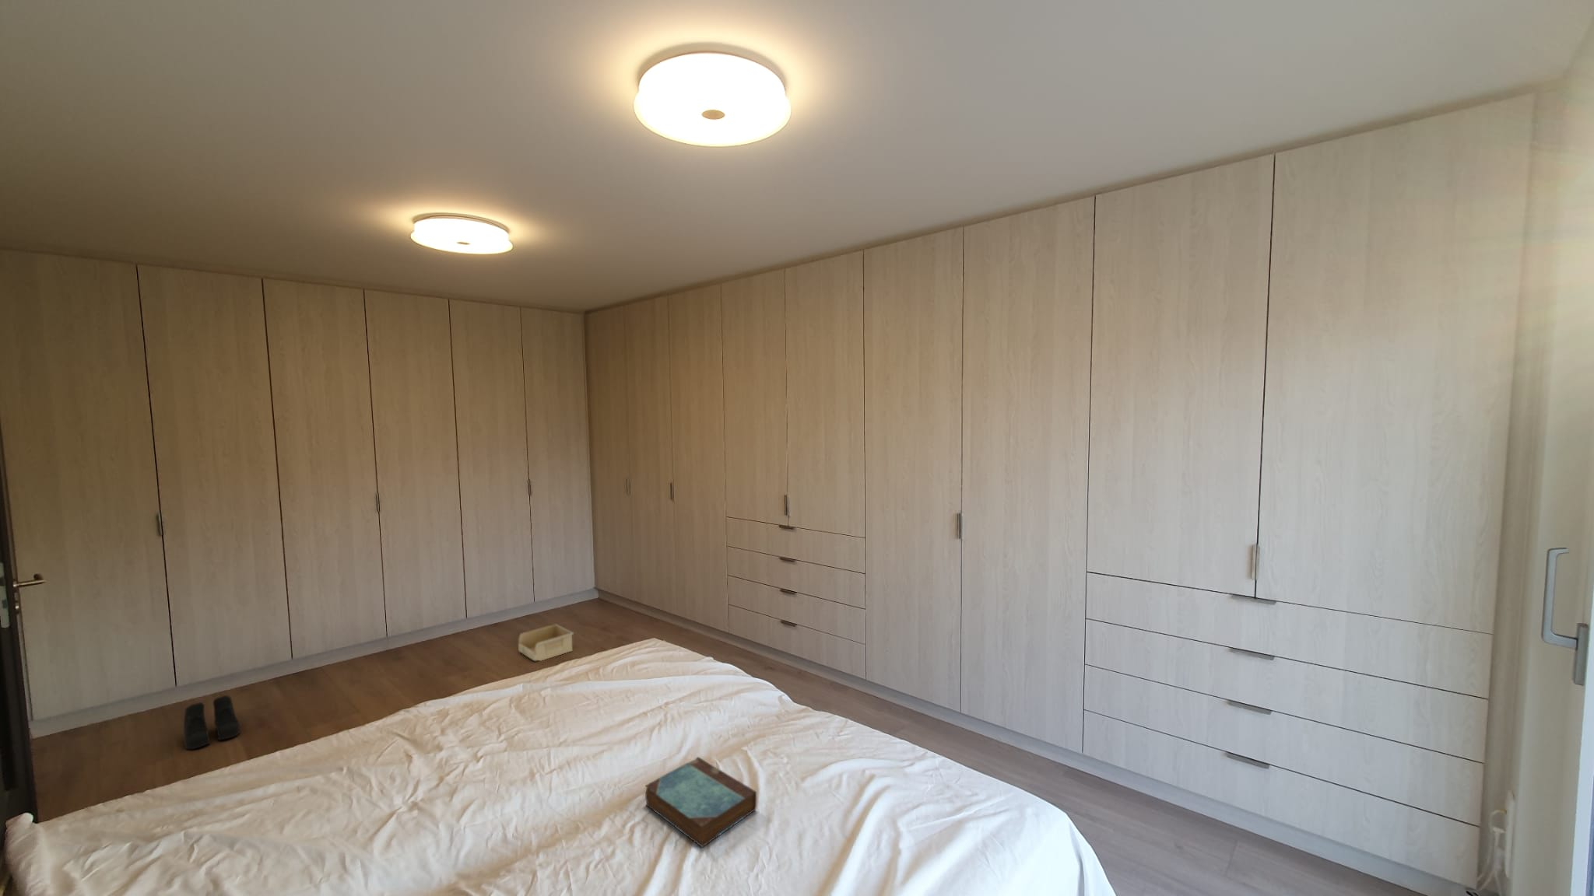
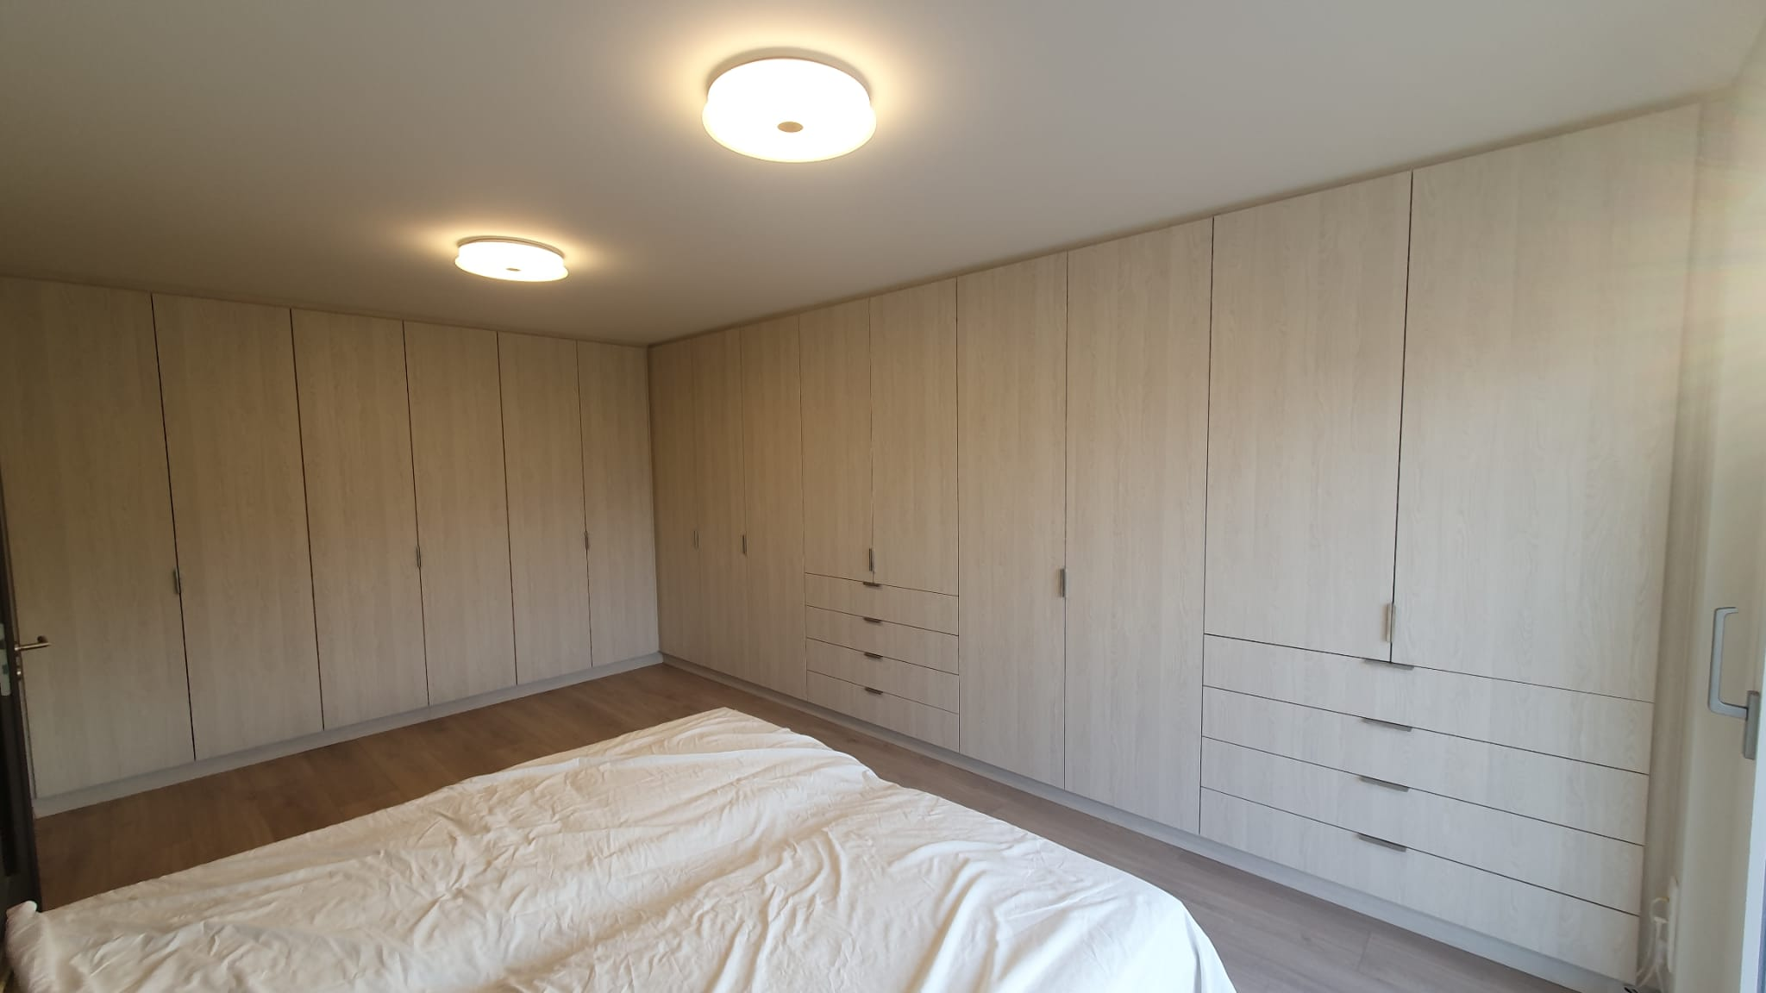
- boots [183,695,241,750]
- storage bin [518,622,575,662]
- book [645,756,758,848]
